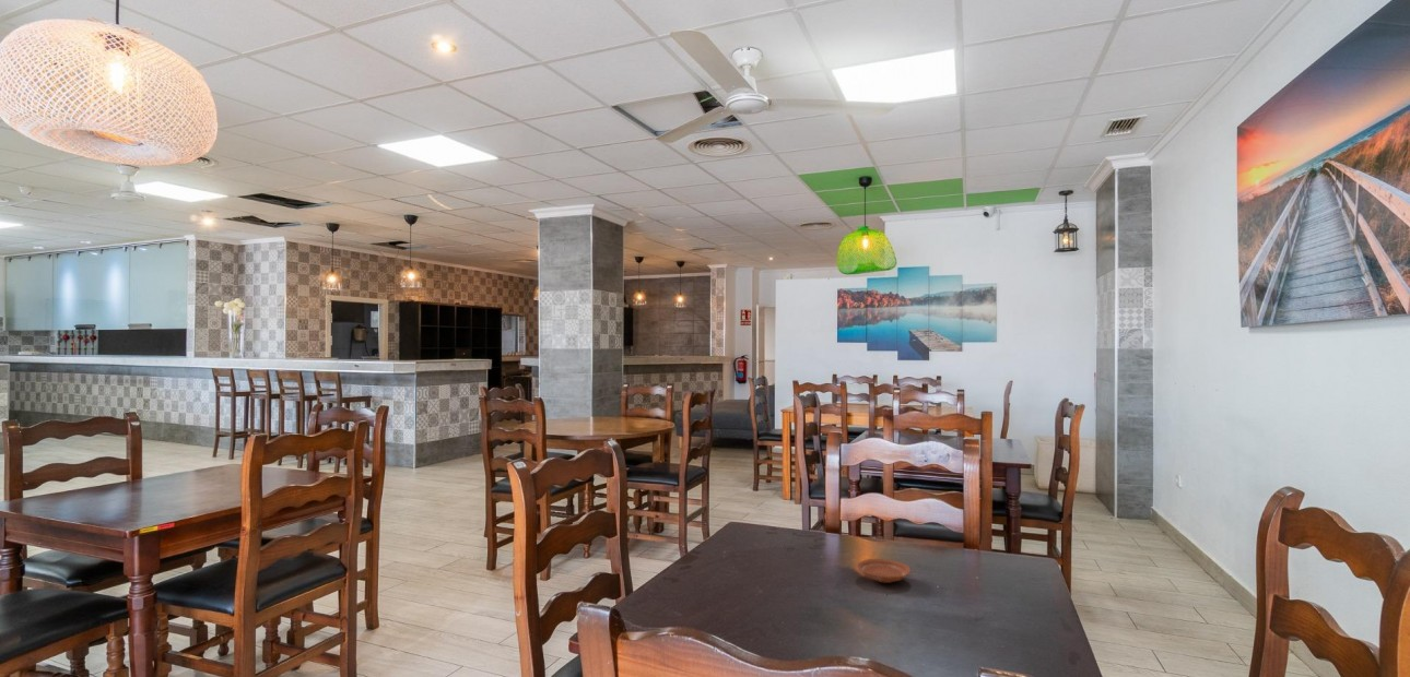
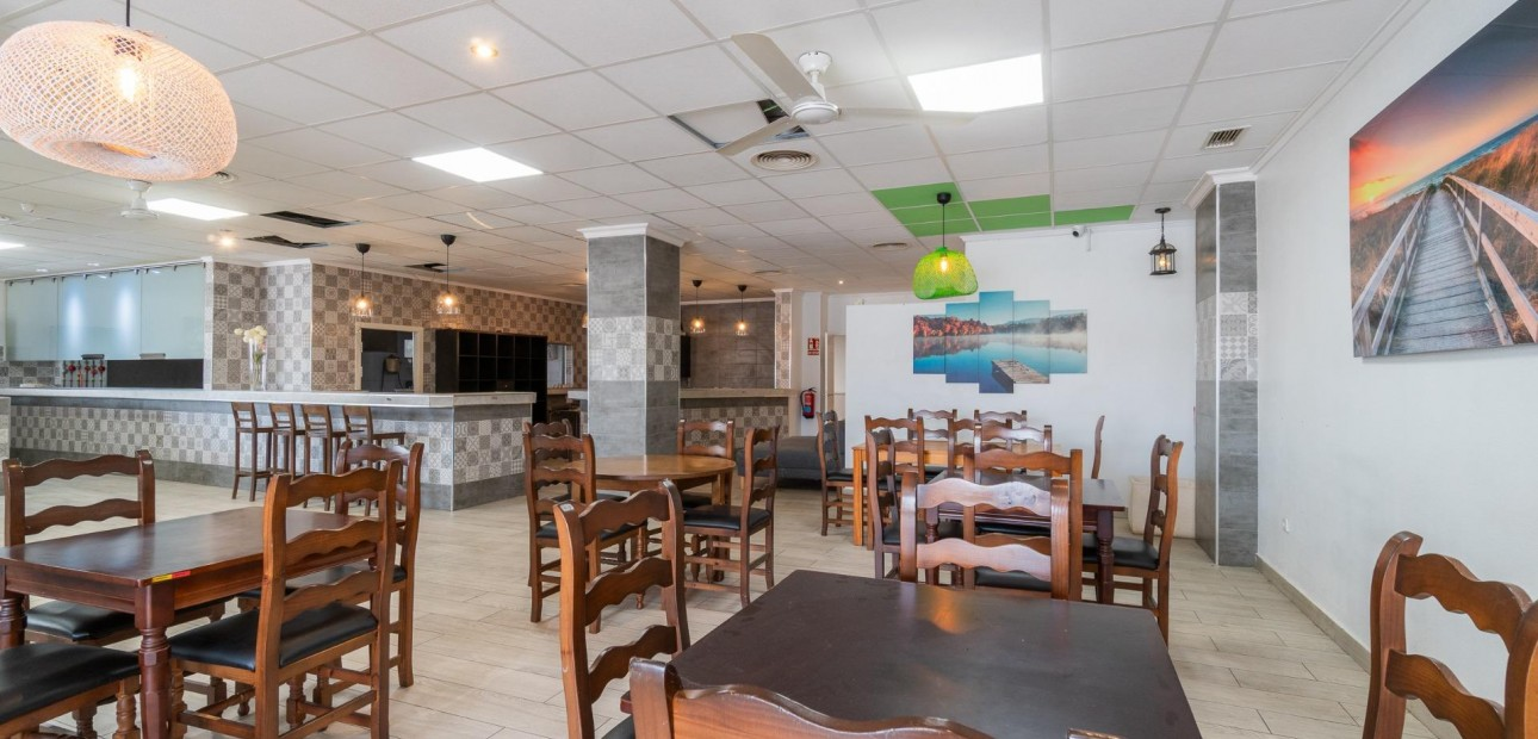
- plate [856,558,912,584]
